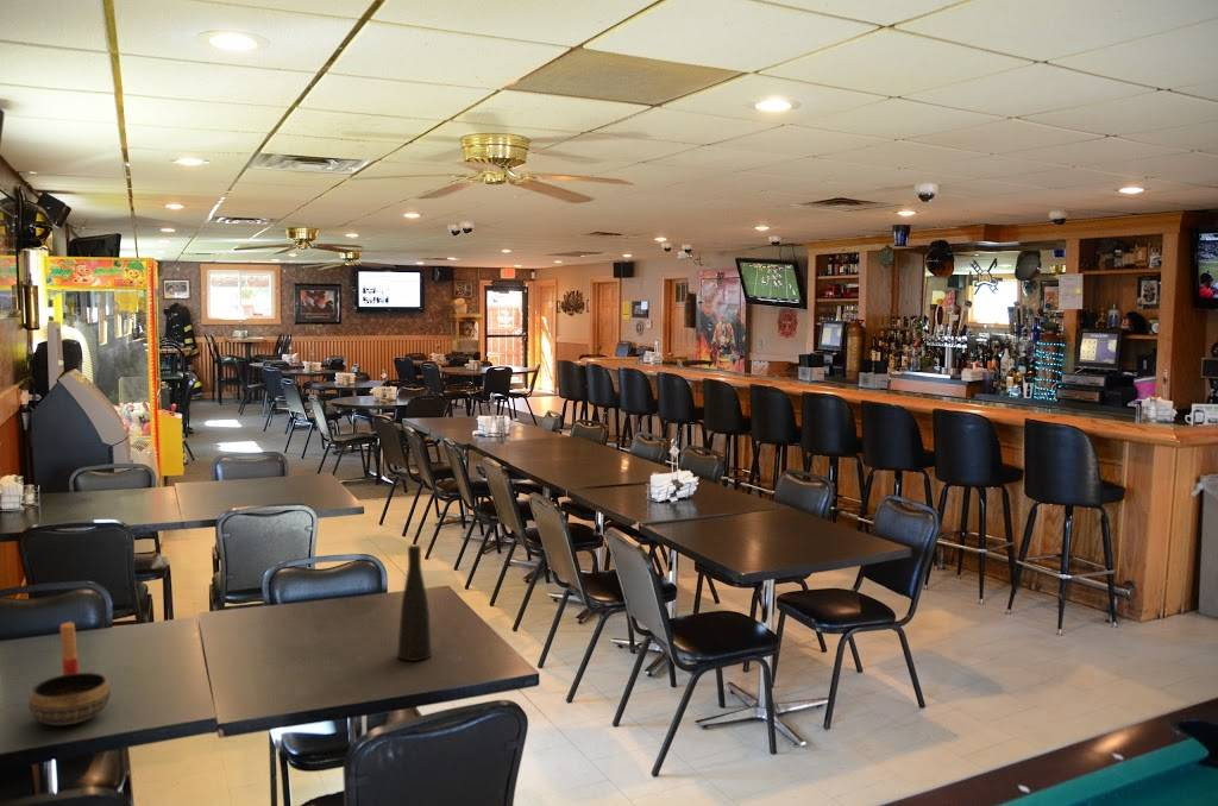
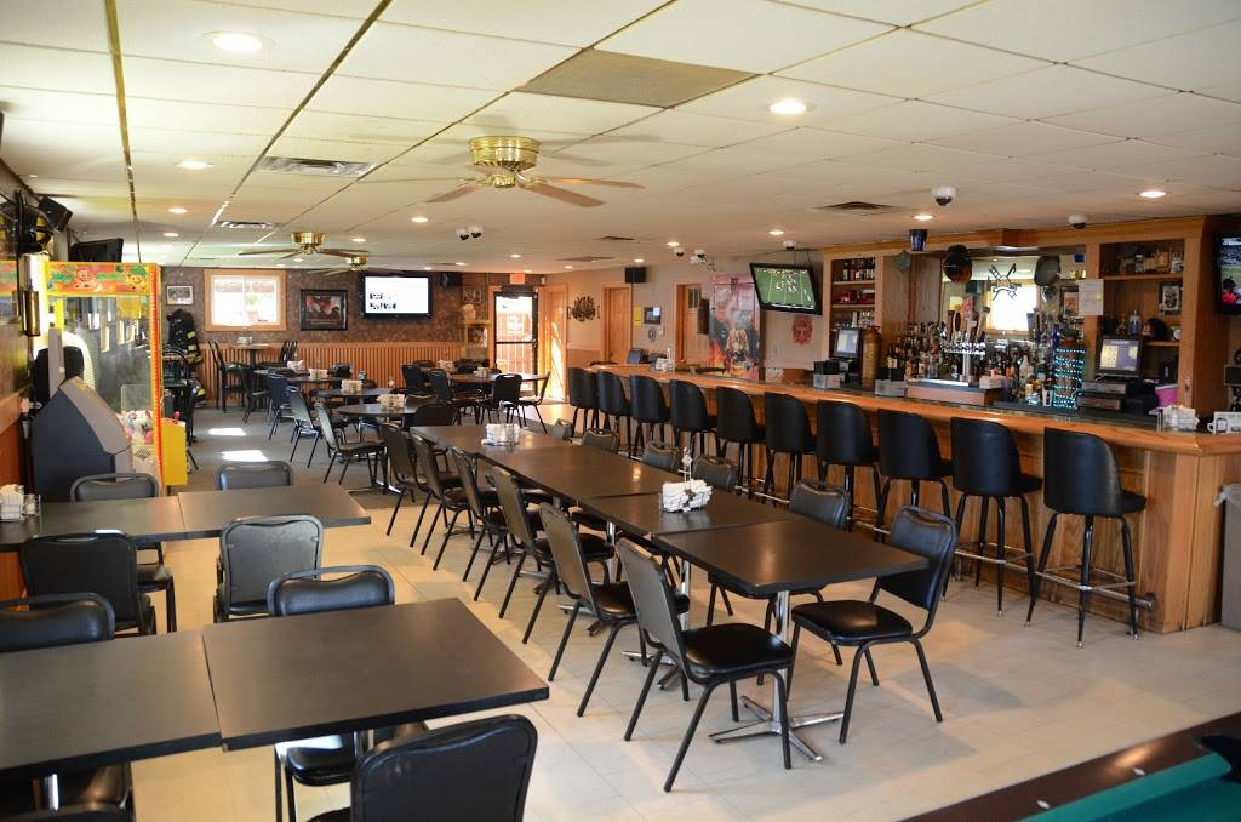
- singing bowl [27,621,112,726]
- vase [396,544,433,662]
